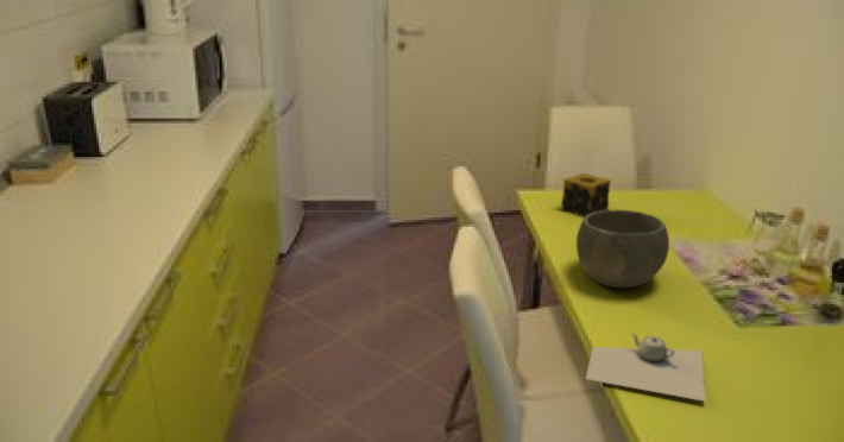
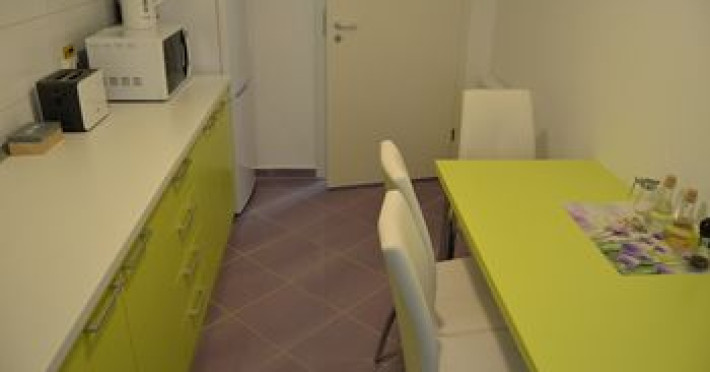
- bowl [575,209,670,289]
- teapot [585,332,707,403]
- candle [560,172,612,219]
